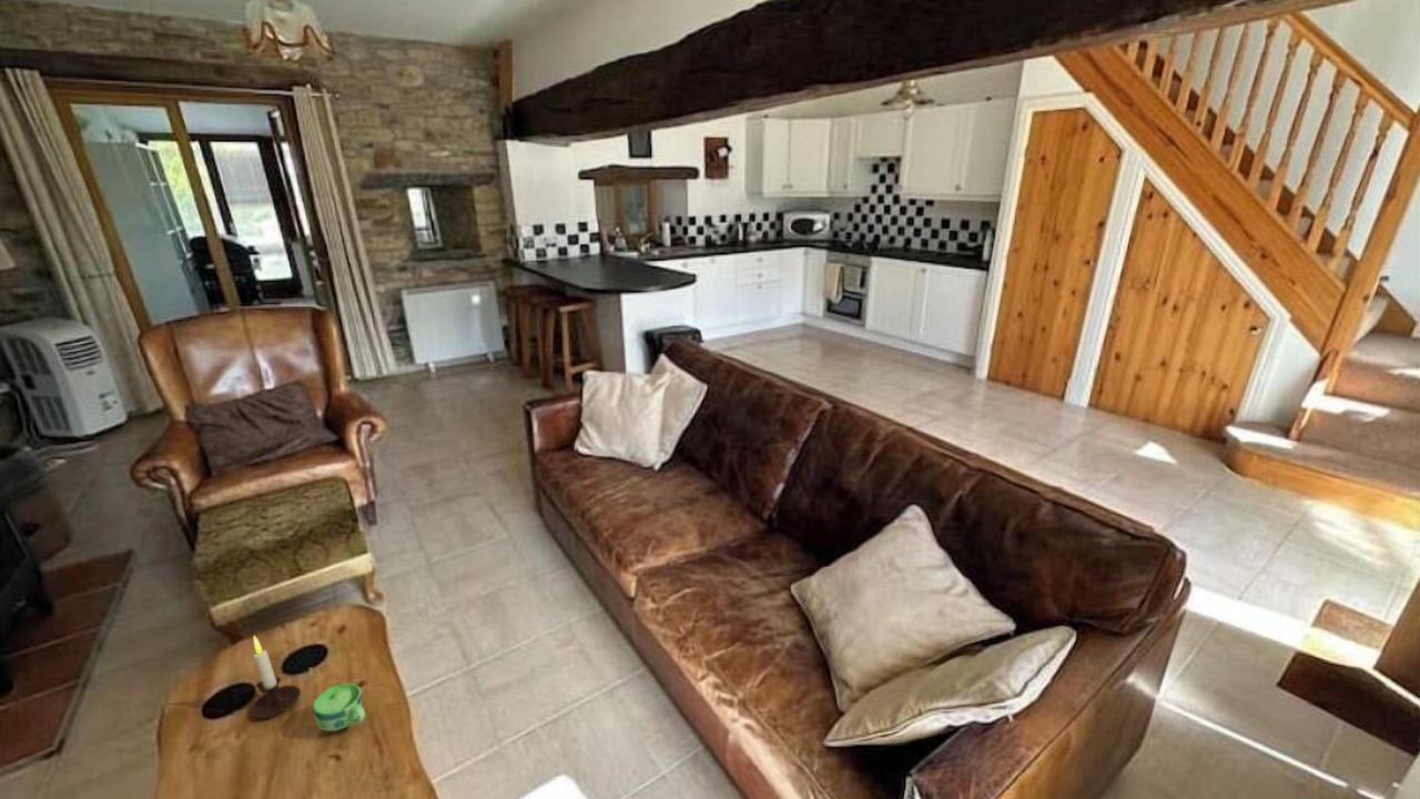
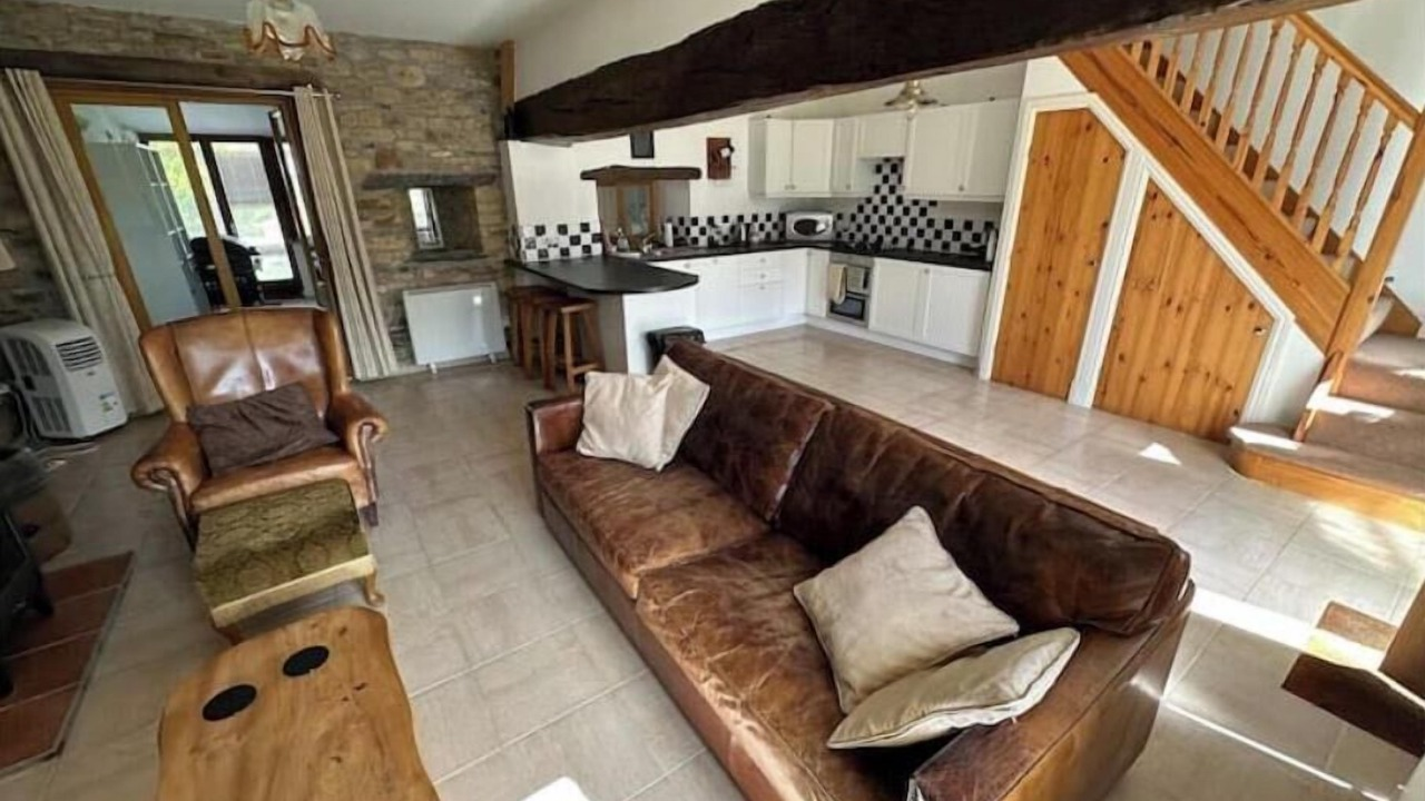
- cup [312,682,366,732]
- candle [251,635,301,719]
